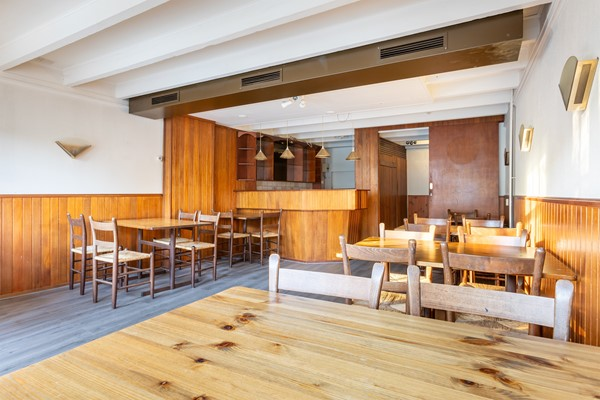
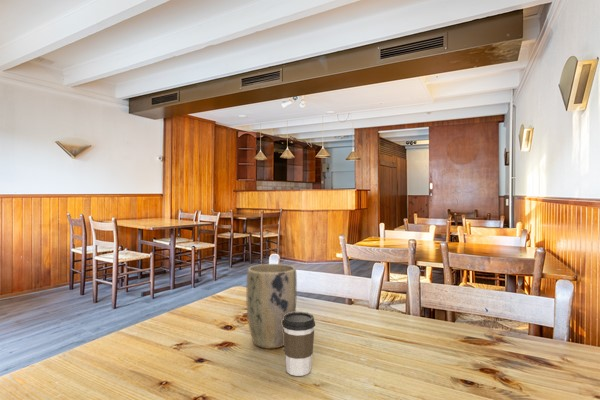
+ coffee cup [282,311,316,377]
+ plant pot [245,263,298,350]
